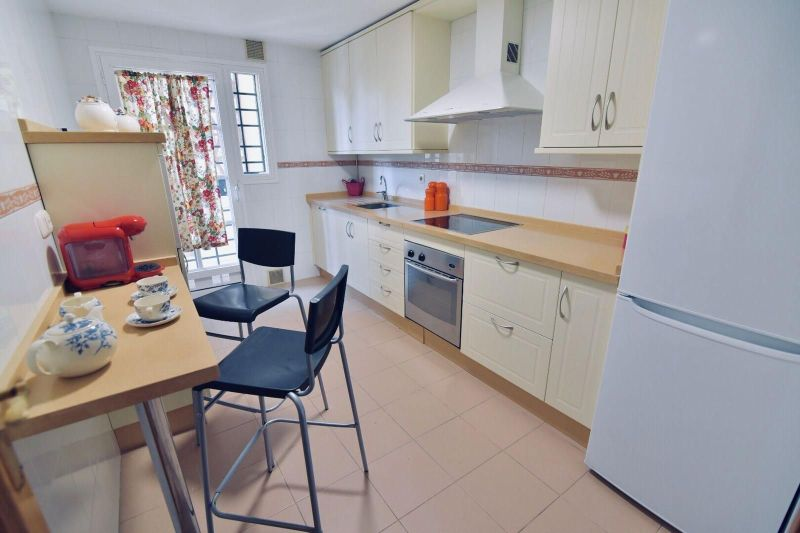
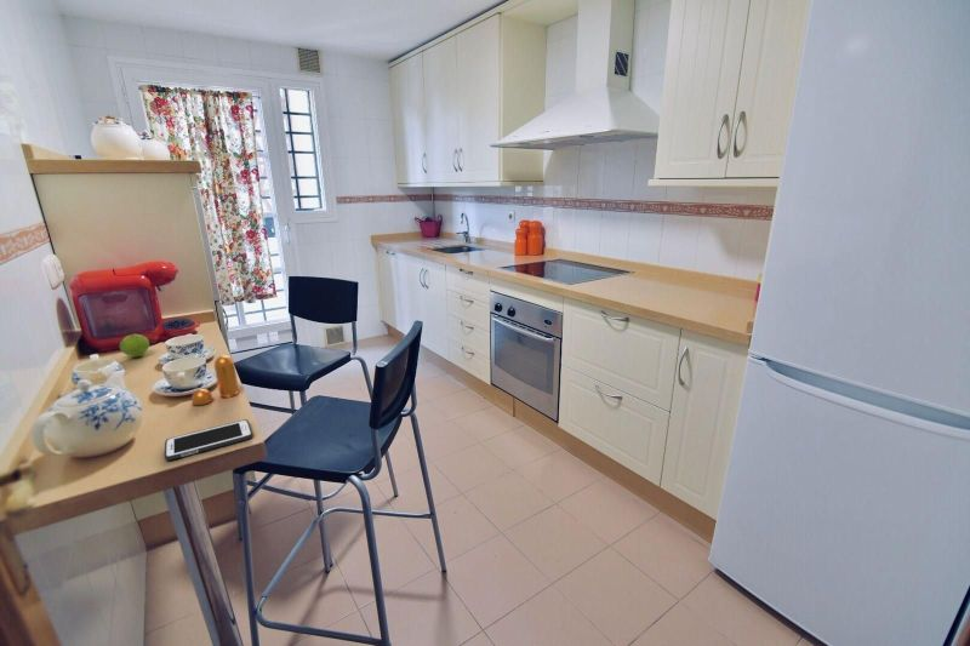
+ apple [119,330,150,358]
+ pepper shaker [190,354,240,406]
+ cell phone [164,418,253,462]
